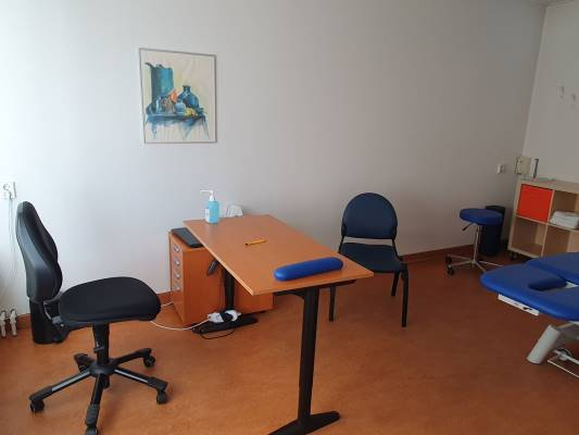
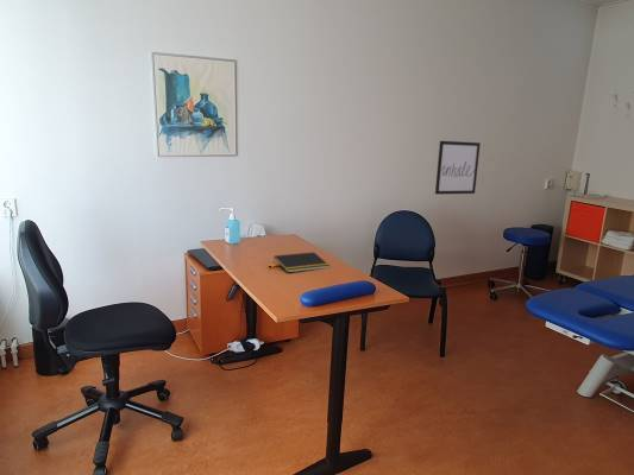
+ notepad [272,251,331,273]
+ wall art [434,140,482,195]
